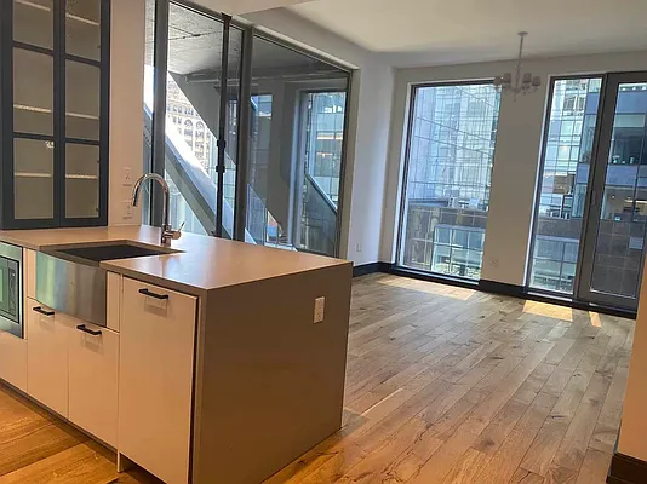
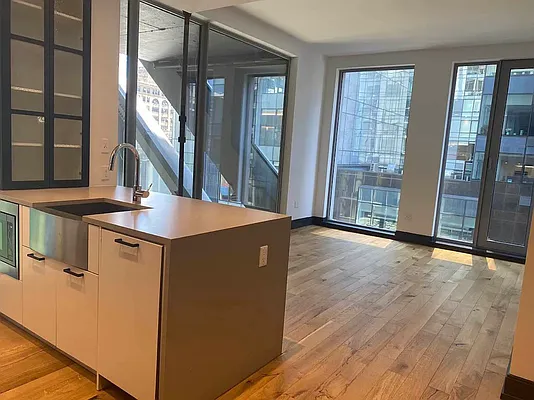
- chandelier [492,30,542,103]
